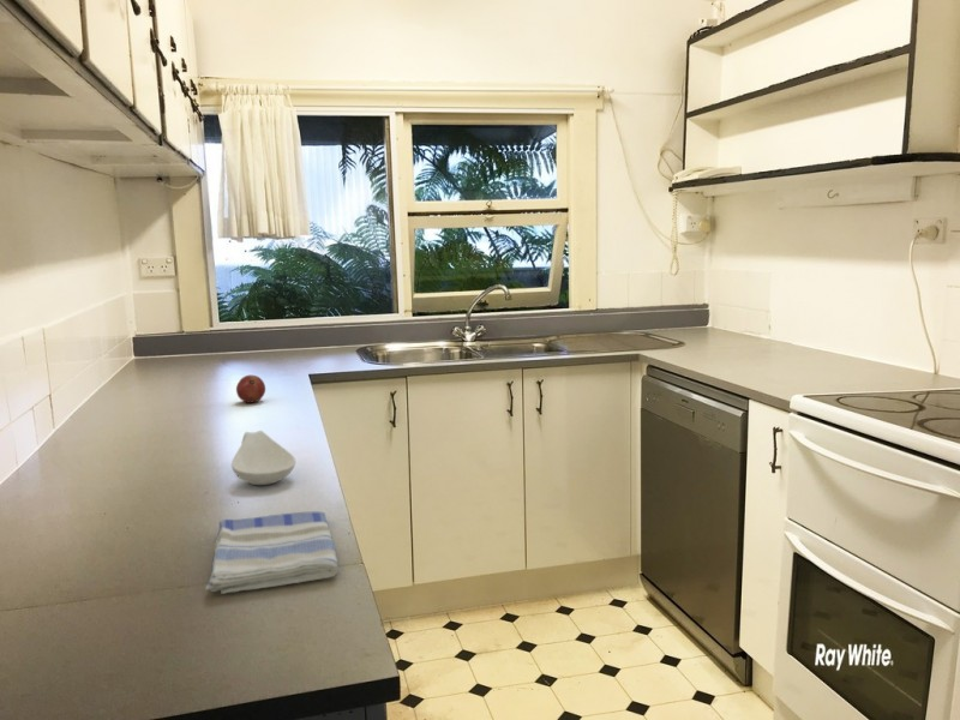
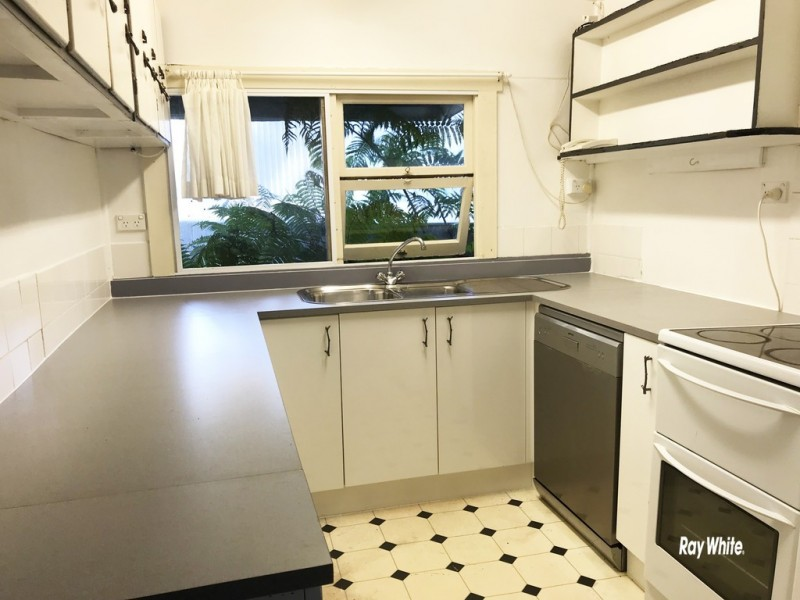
- spoon rest [230,430,296,486]
- dish towel [204,511,340,595]
- fruit [235,374,266,404]
